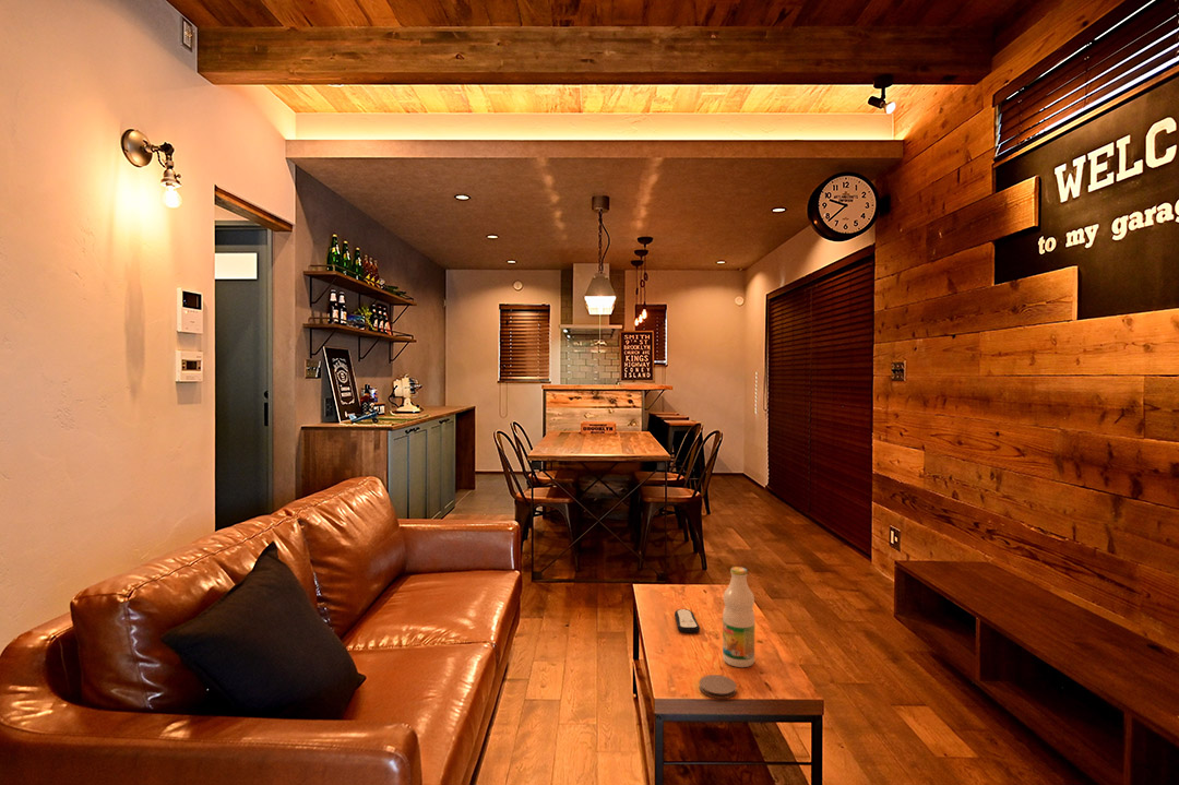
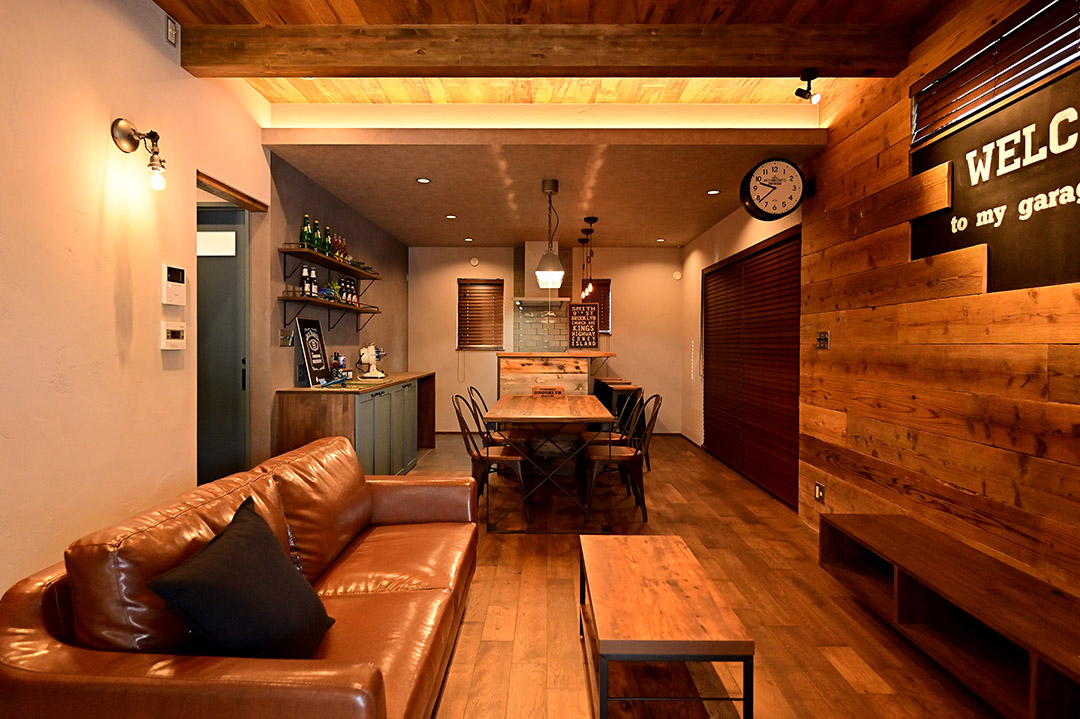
- coaster [699,674,737,700]
- remote control [674,608,701,634]
- bottle [722,566,755,668]
